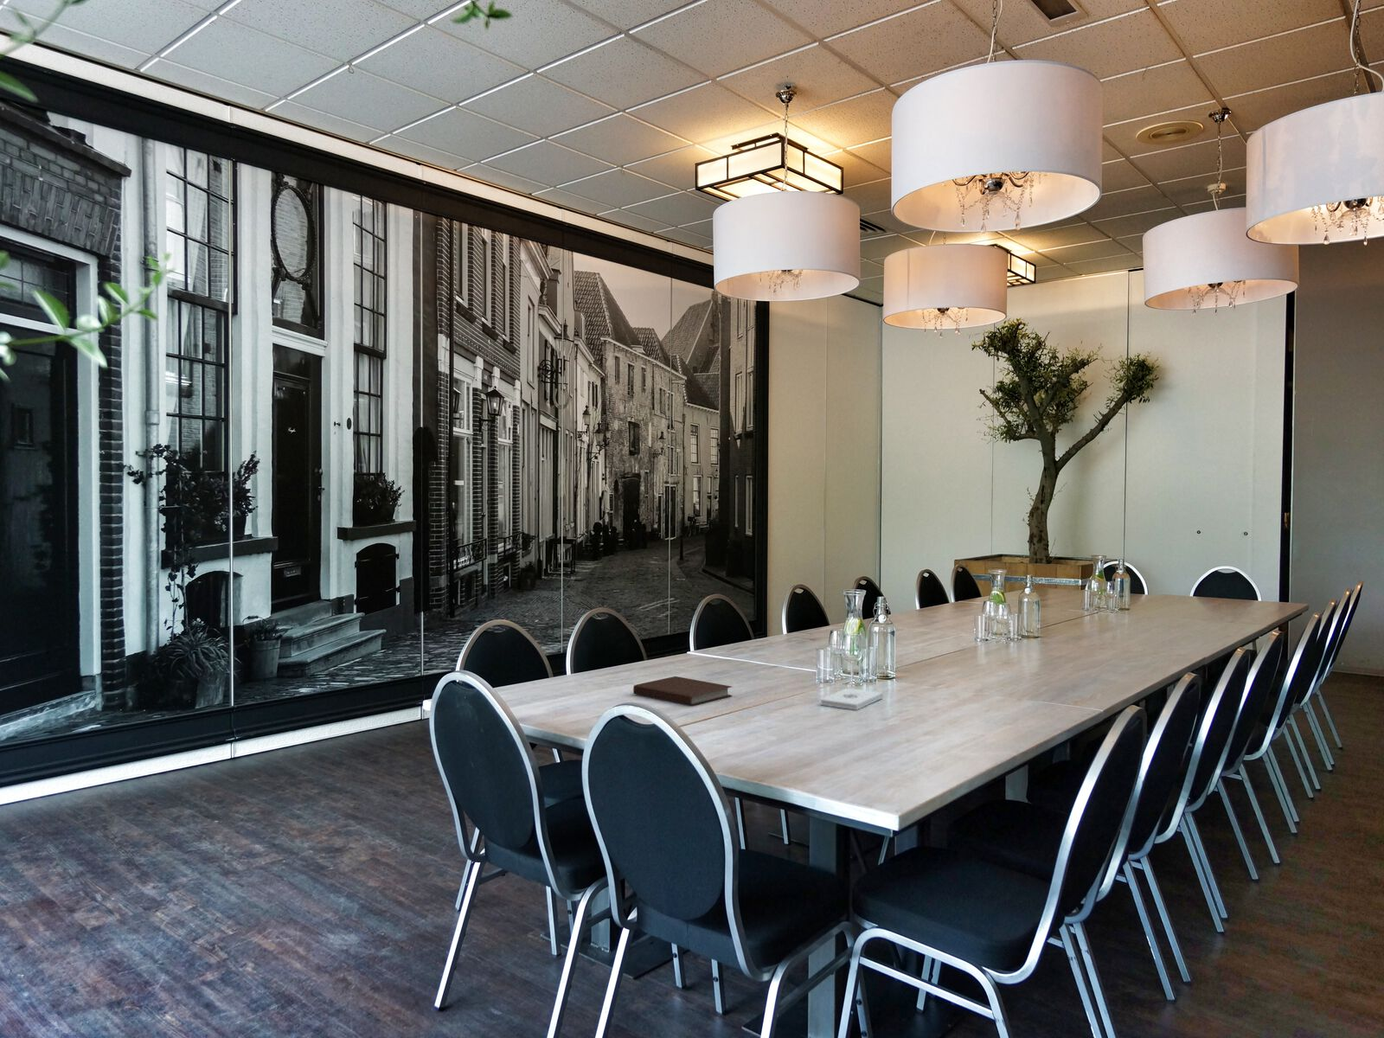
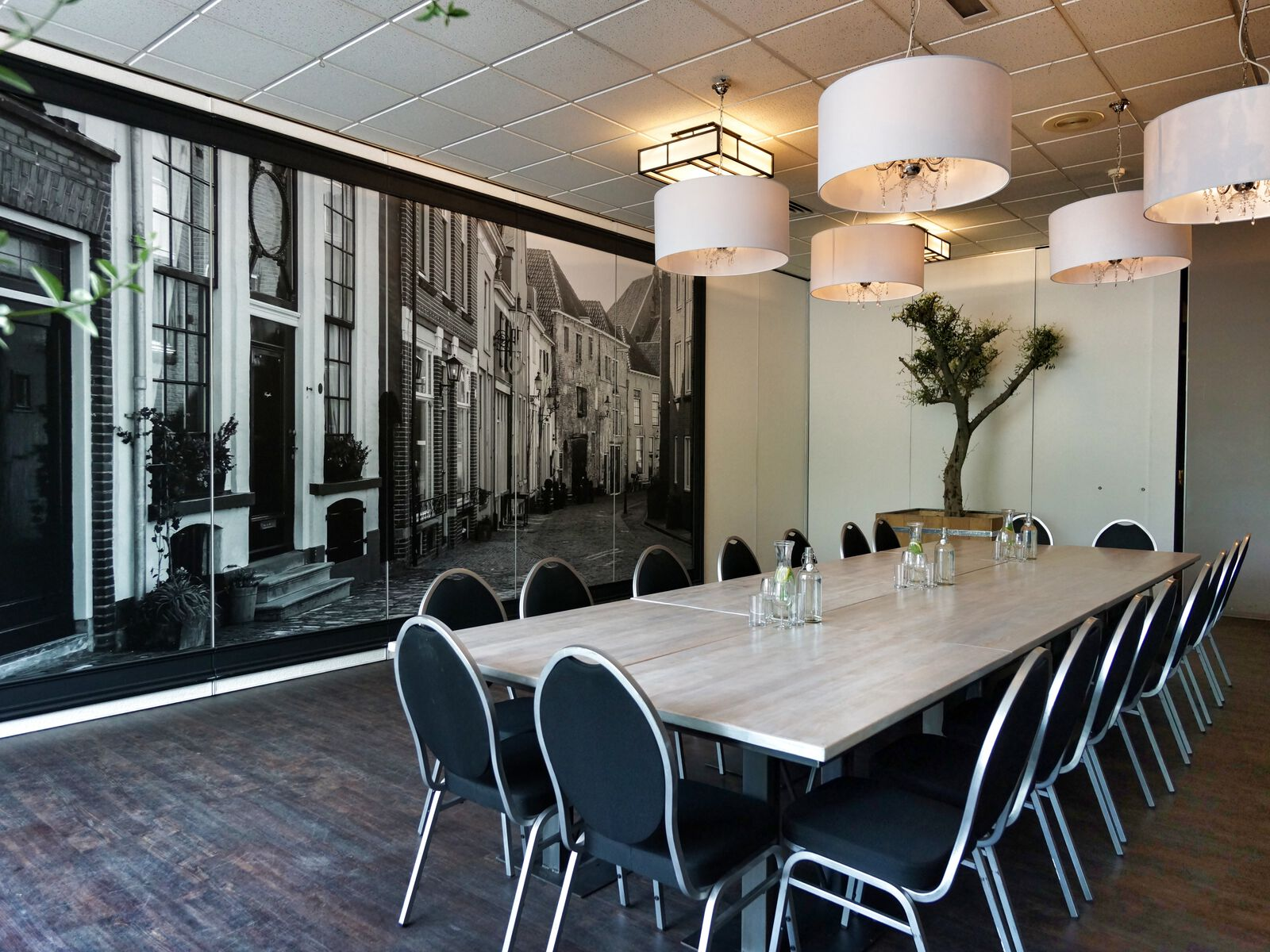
- notepad [820,688,884,711]
- notebook [632,676,732,707]
